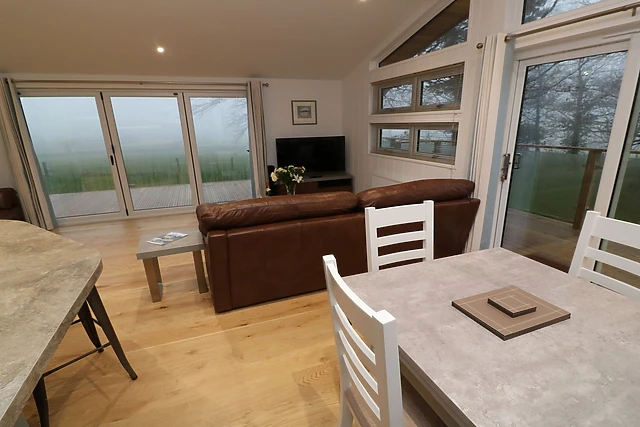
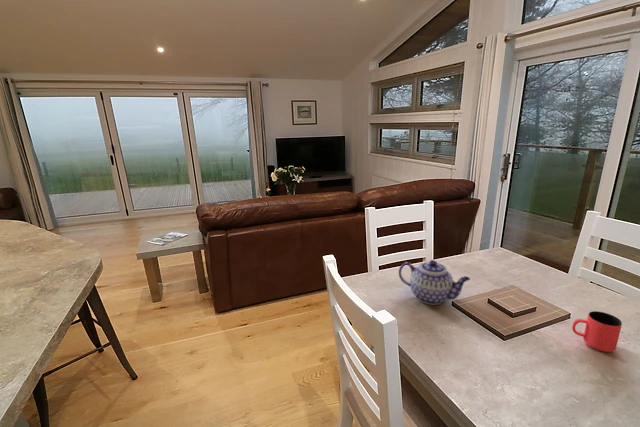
+ teapot [398,259,471,306]
+ cup [571,310,623,353]
